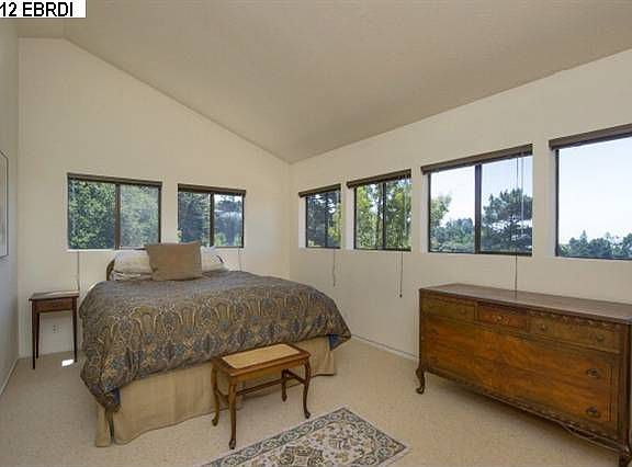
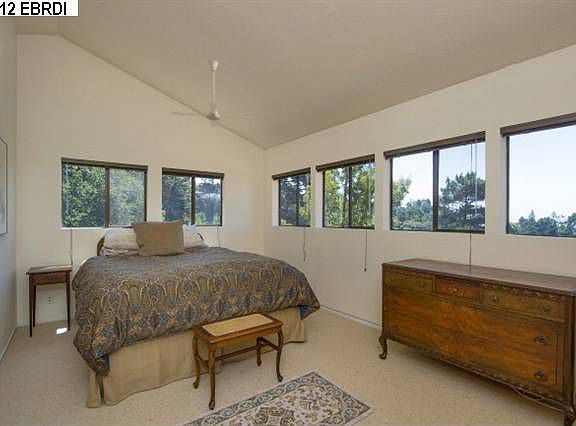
+ ceiling fan [170,59,255,128]
